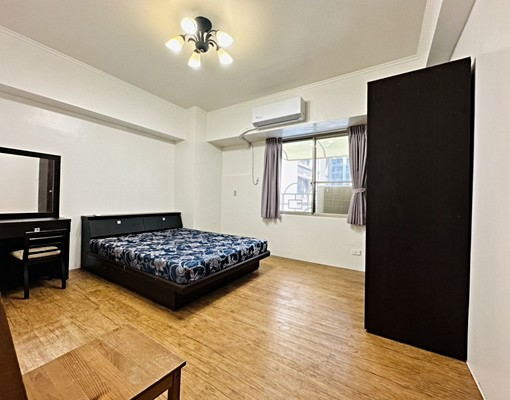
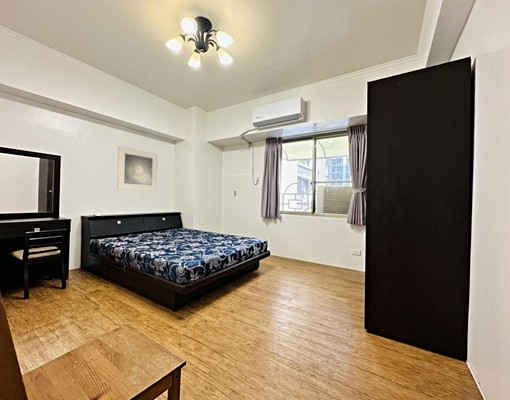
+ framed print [116,145,159,192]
